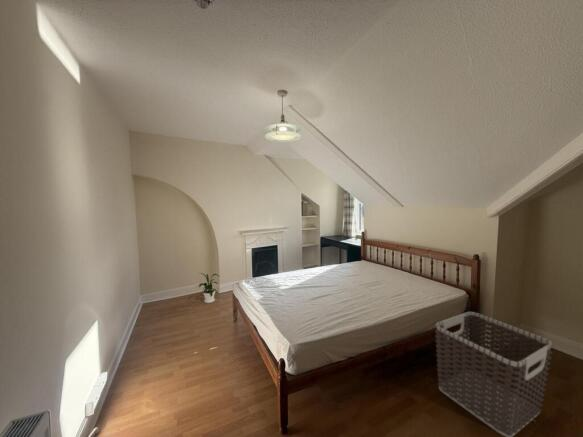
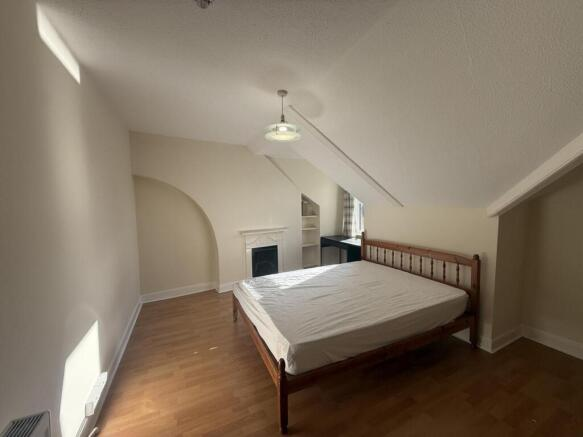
- house plant [195,272,221,304]
- clothes hamper [434,310,554,437]
